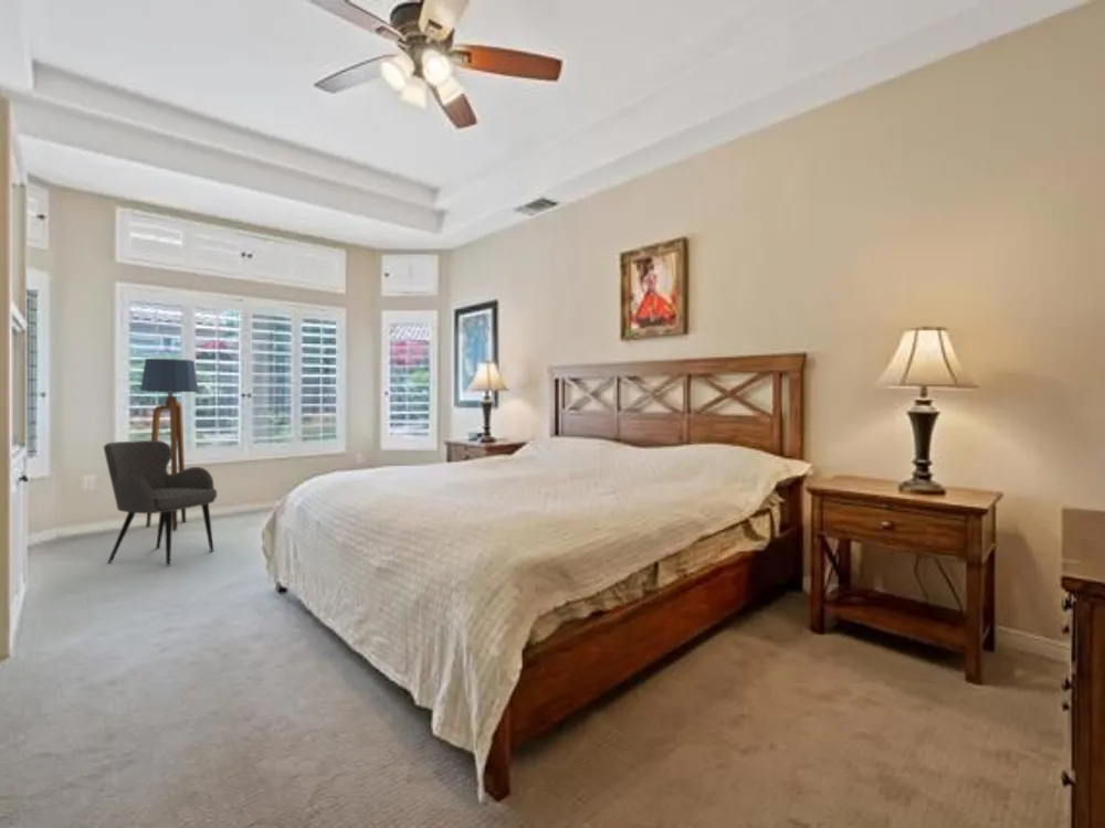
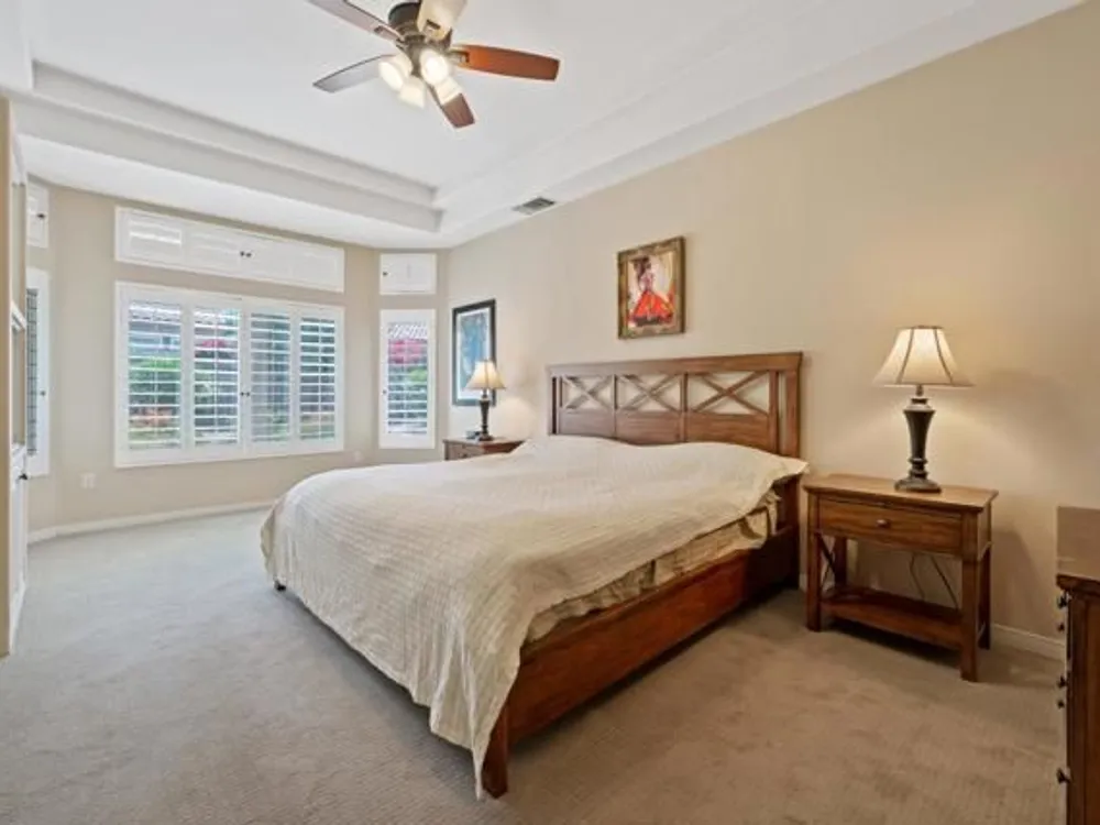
- floor lamp [139,358,200,531]
- armchair [103,439,218,567]
